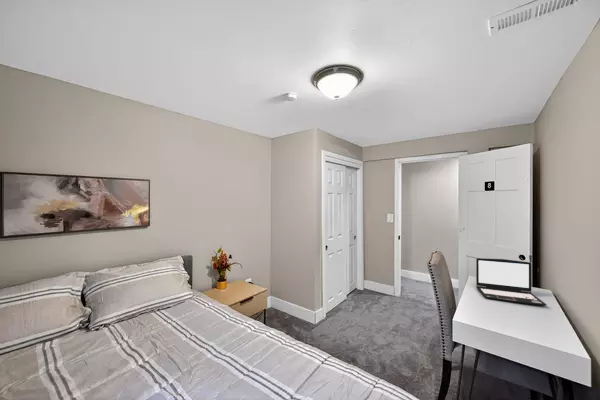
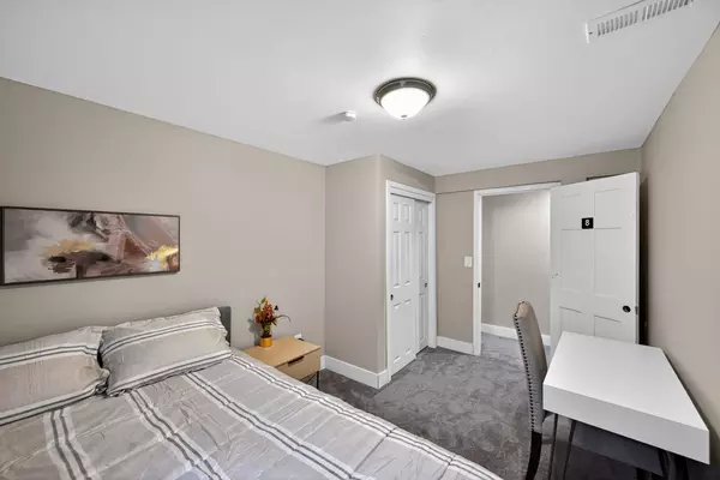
- laptop [475,257,548,307]
